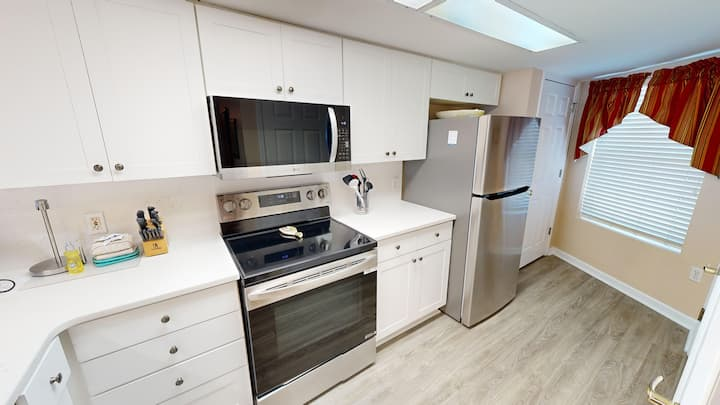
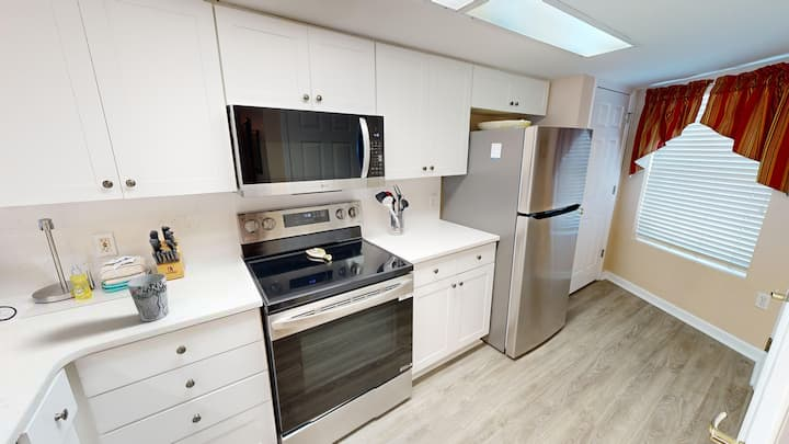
+ cup [126,272,170,322]
